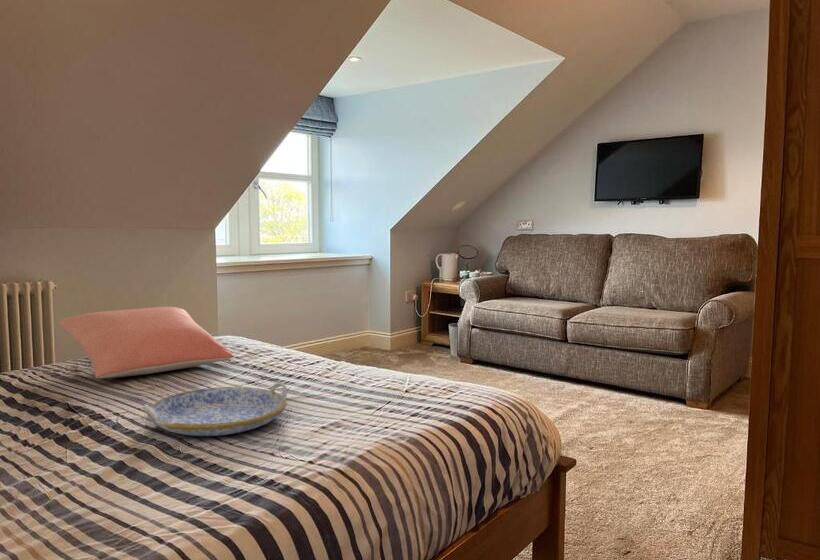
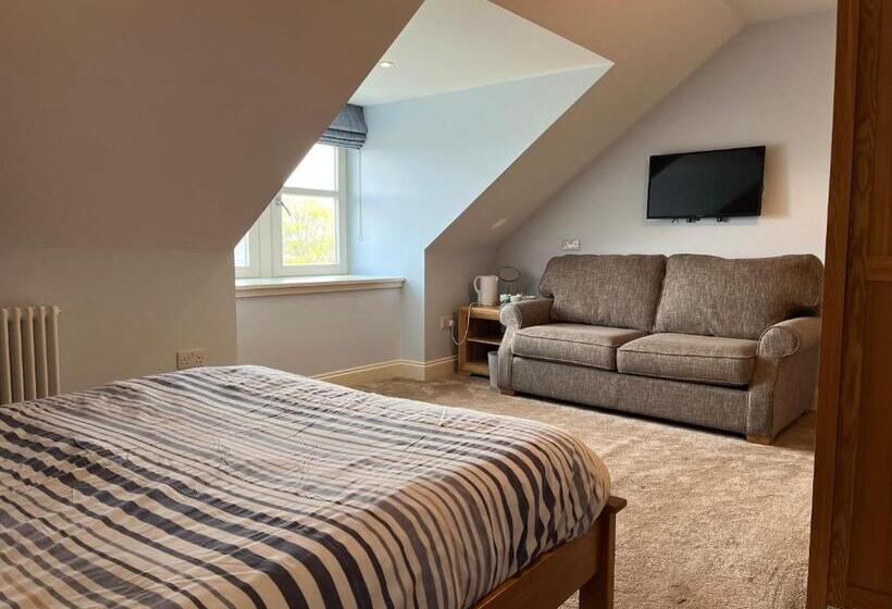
- pillow [57,306,234,379]
- serving tray [142,382,288,437]
